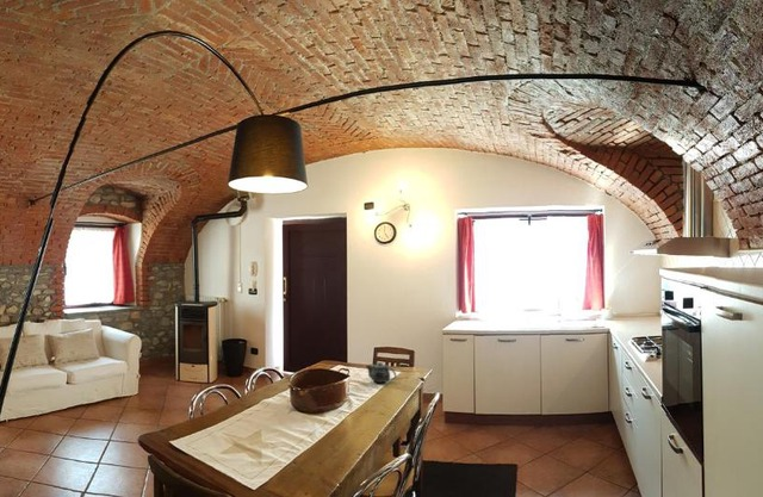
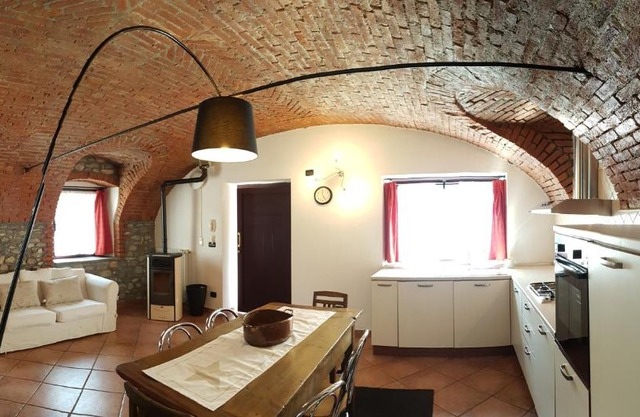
- chinaware [365,361,397,384]
